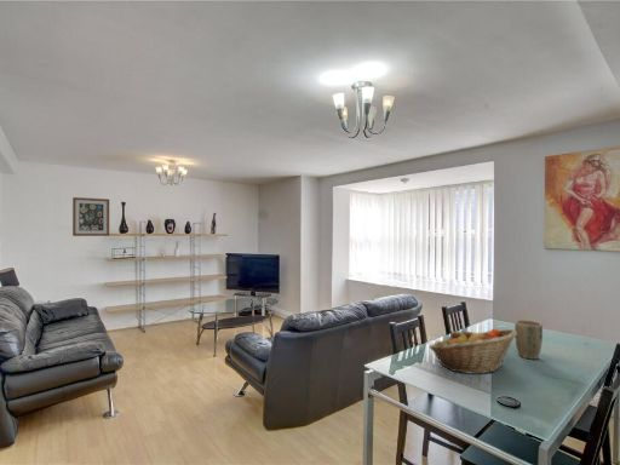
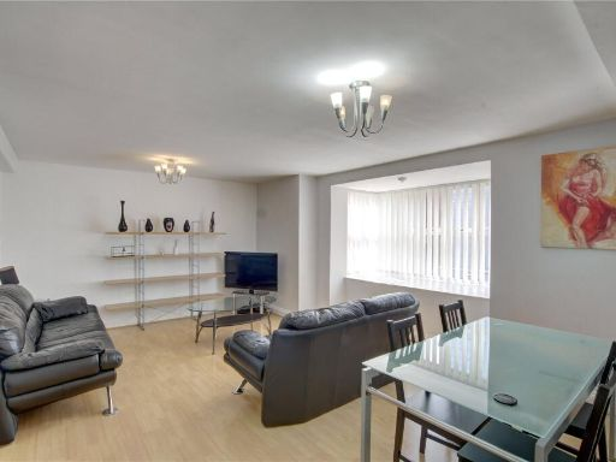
- plant pot [513,318,544,361]
- fruit basket [427,327,517,375]
- wall art [71,196,110,237]
